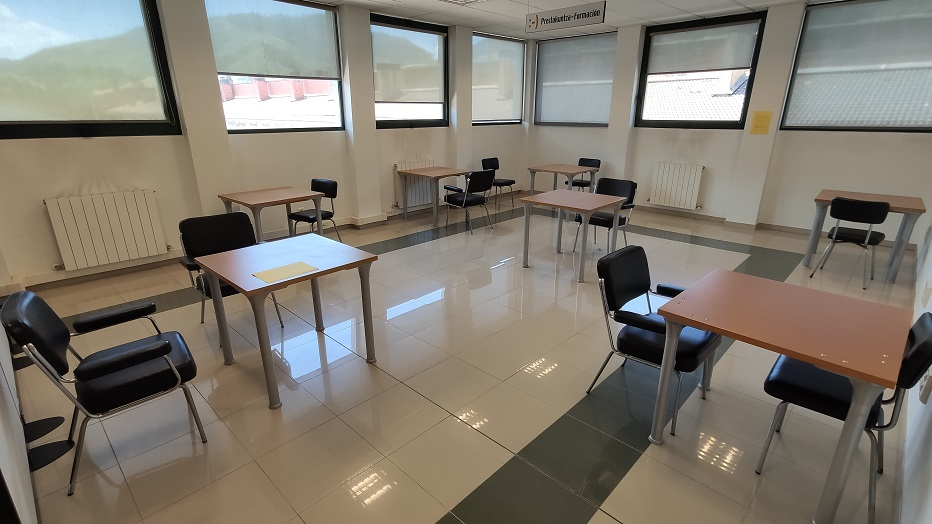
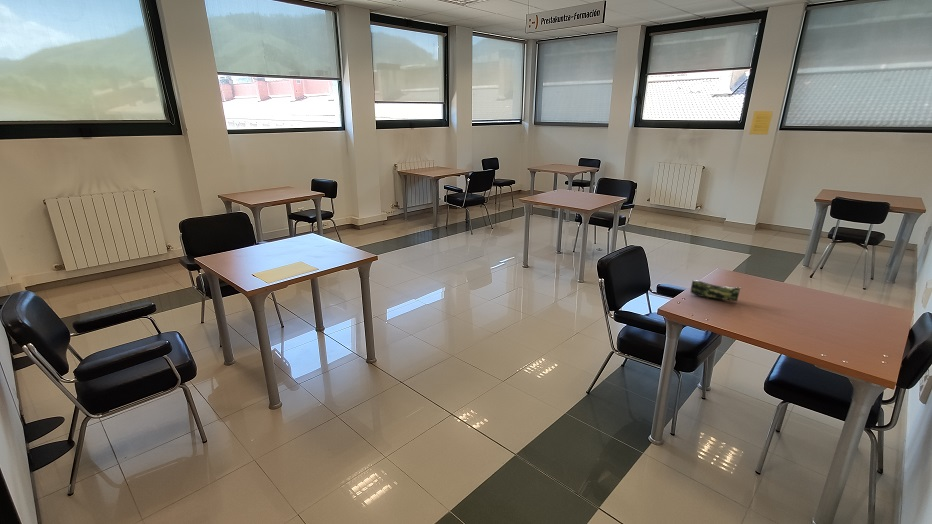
+ pencil case [690,279,743,302]
